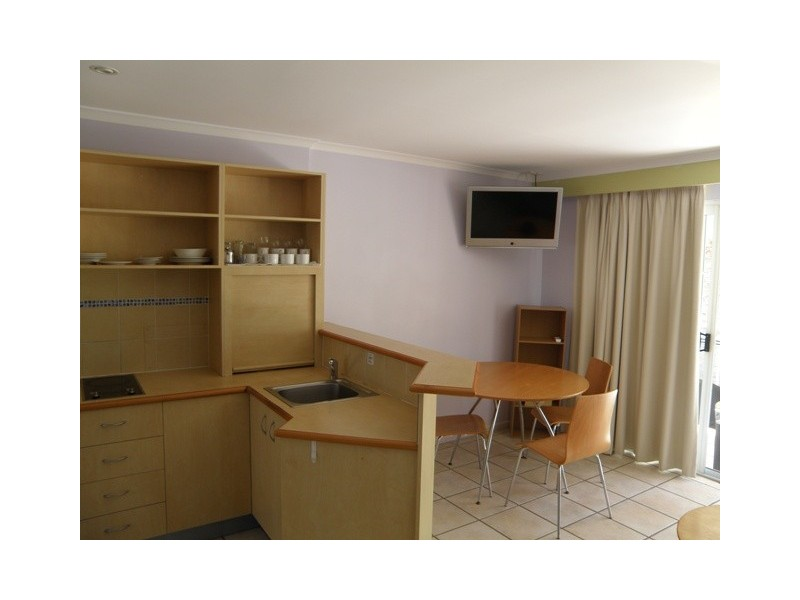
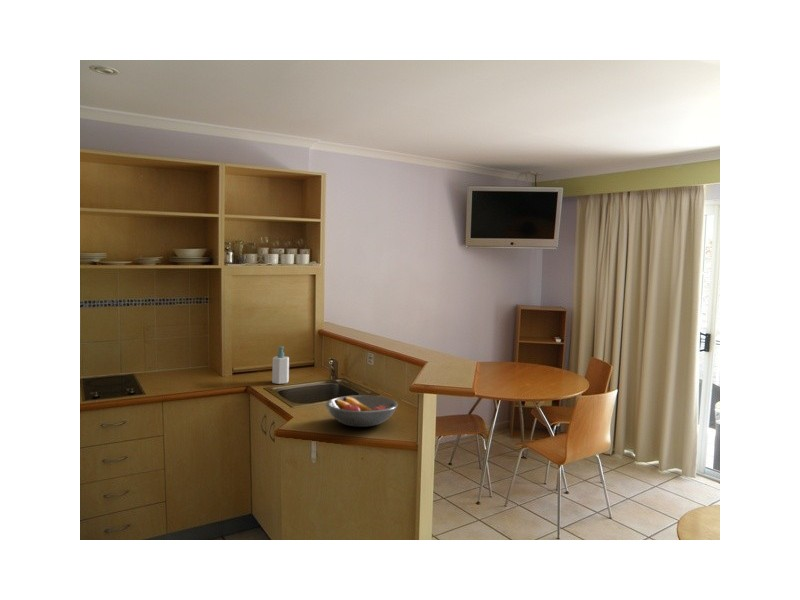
+ soap bottle [271,345,290,385]
+ fruit bowl [325,394,399,428]
